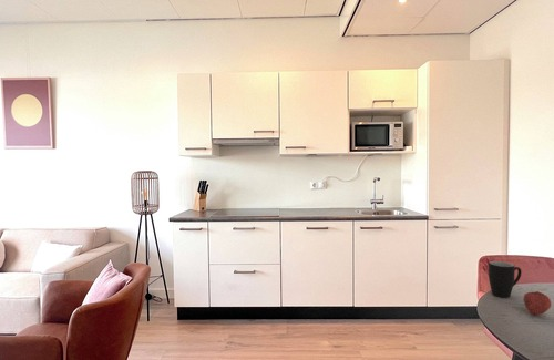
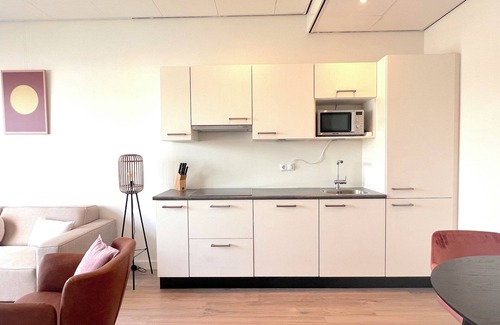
- fruit [523,290,552,316]
- mug [488,260,522,299]
